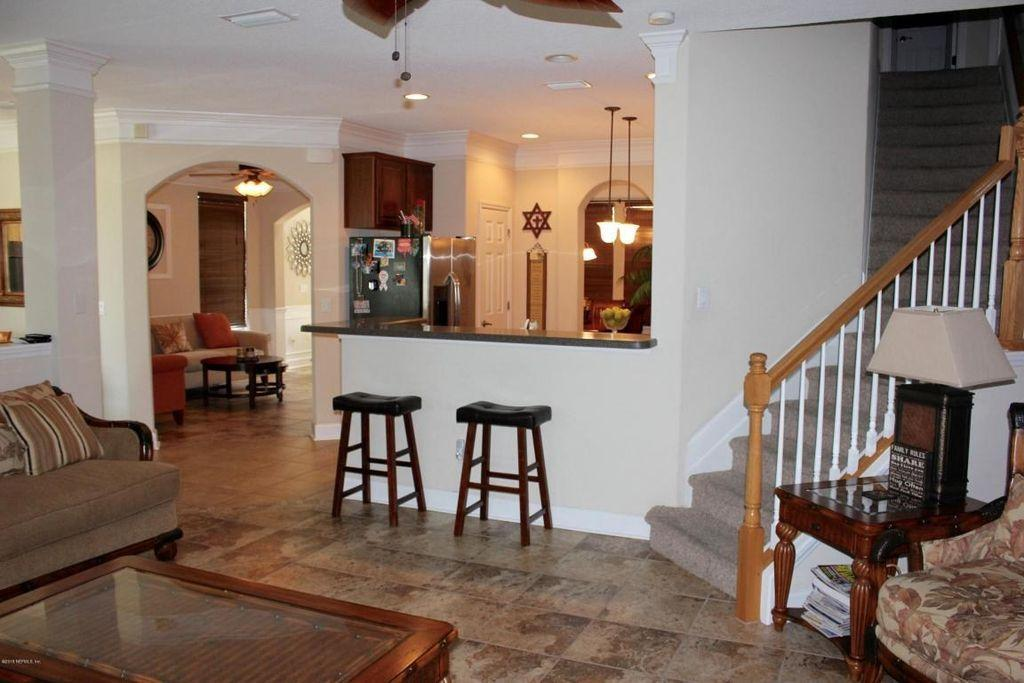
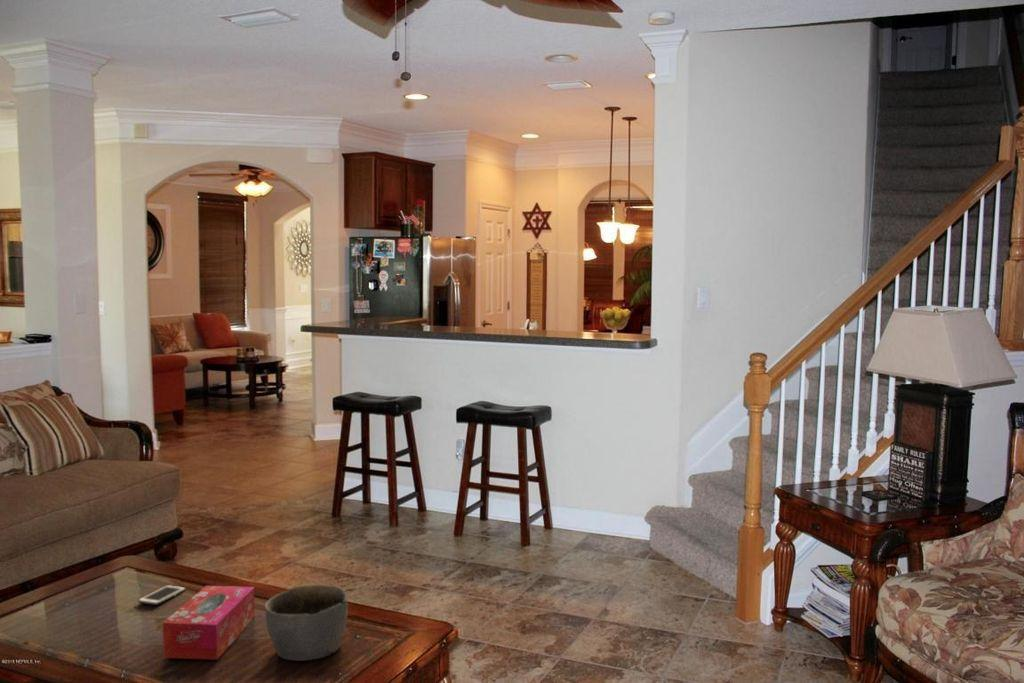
+ tissue box [162,585,255,661]
+ cell phone [137,584,187,606]
+ bowl [264,584,349,662]
